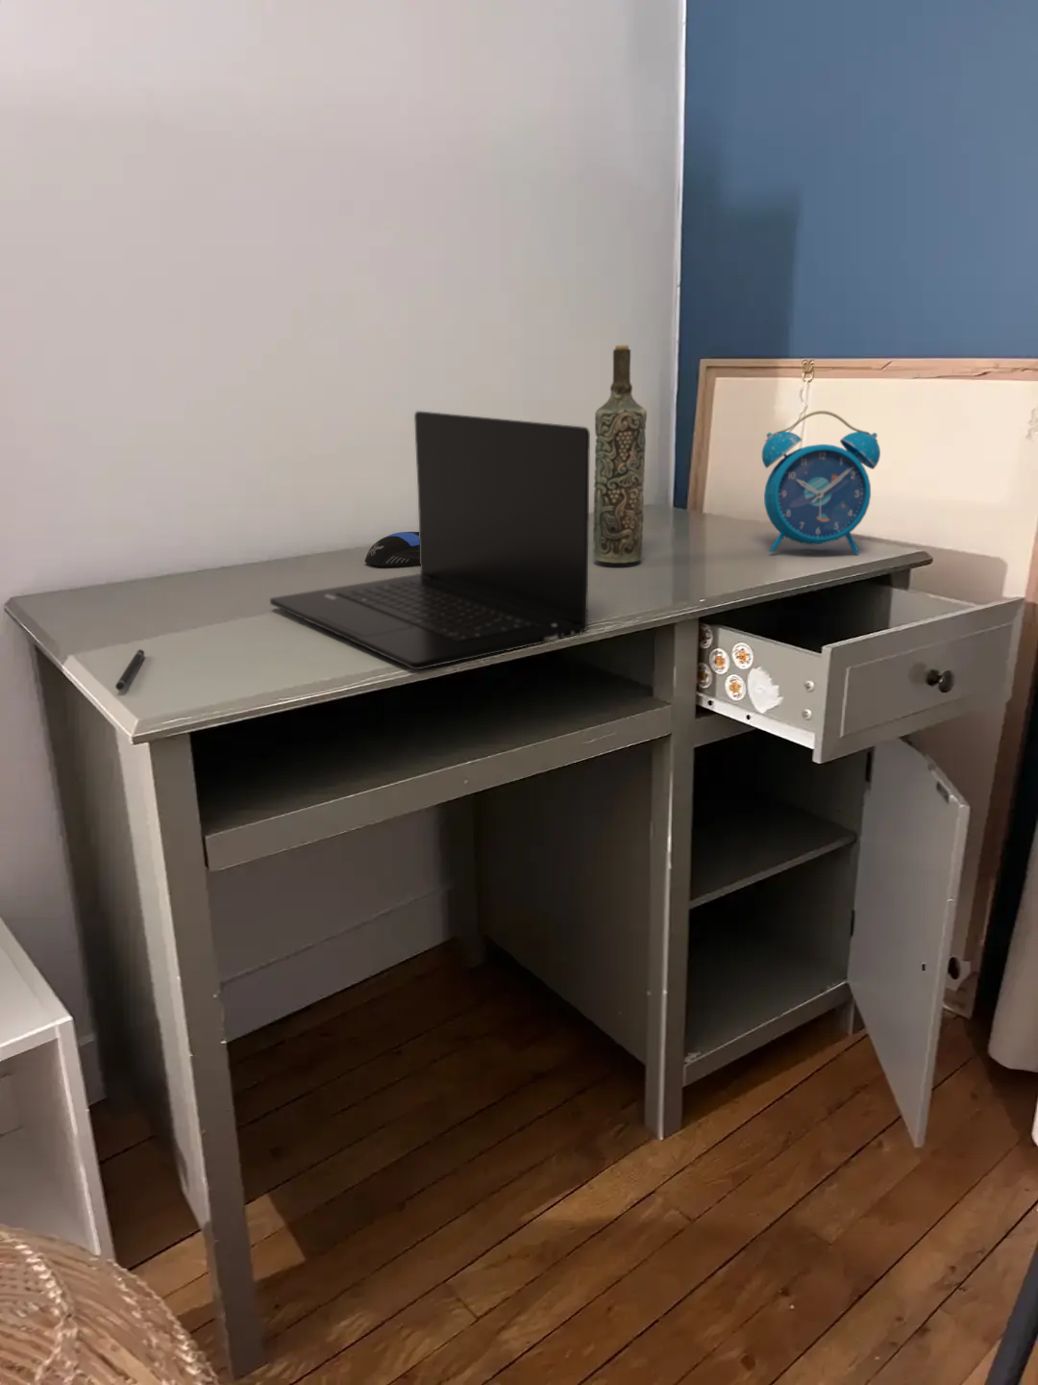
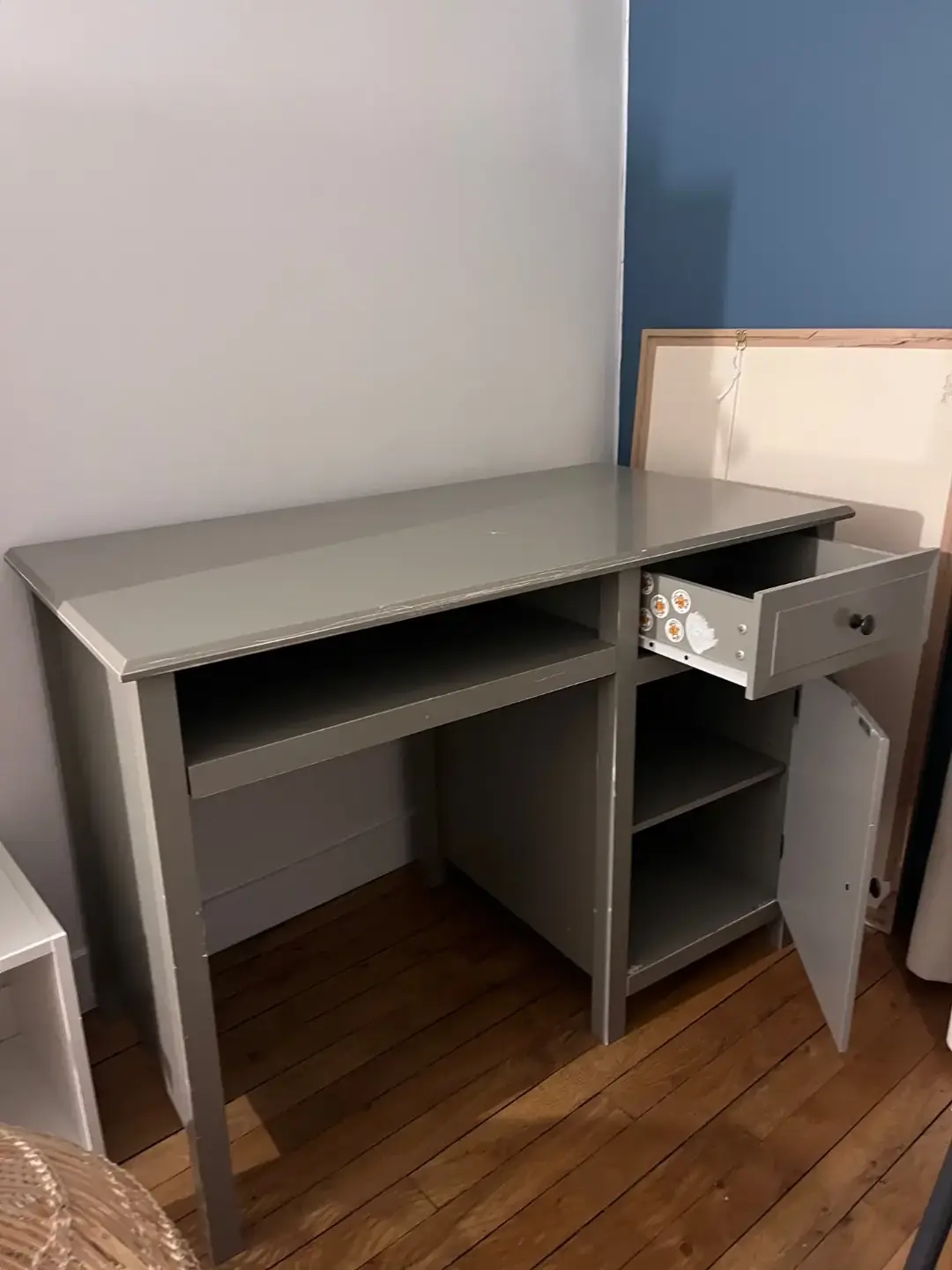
- alarm clock [761,410,881,555]
- laptop [269,410,591,671]
- computer mouse [364,531,420,567]
- pen [114,648,145,691]
- bottle [592,345,648,565]
